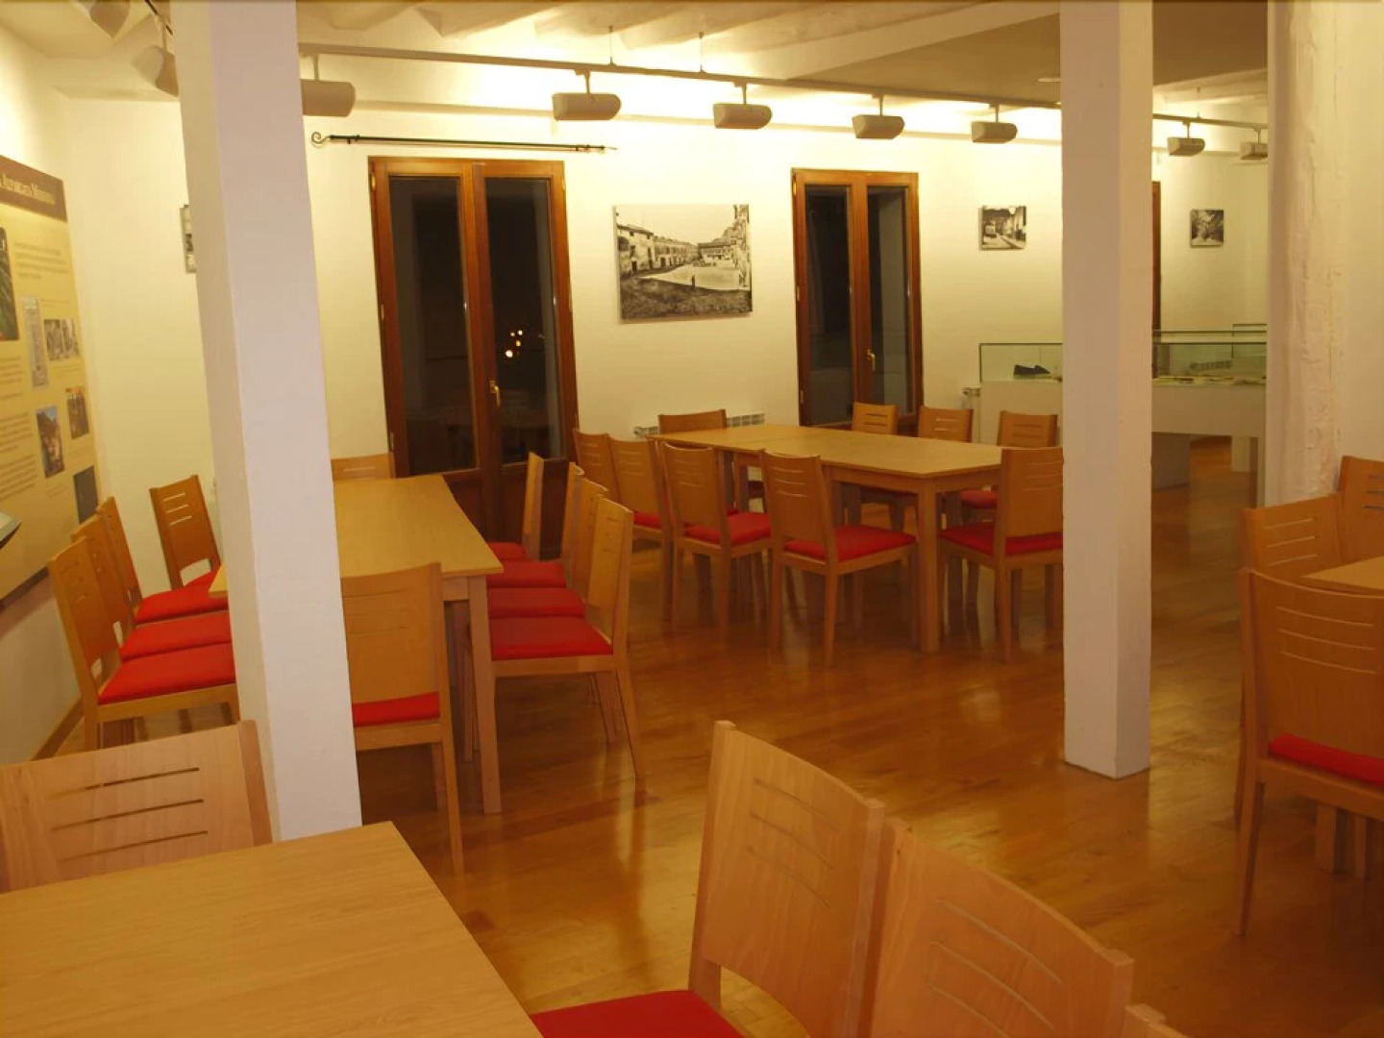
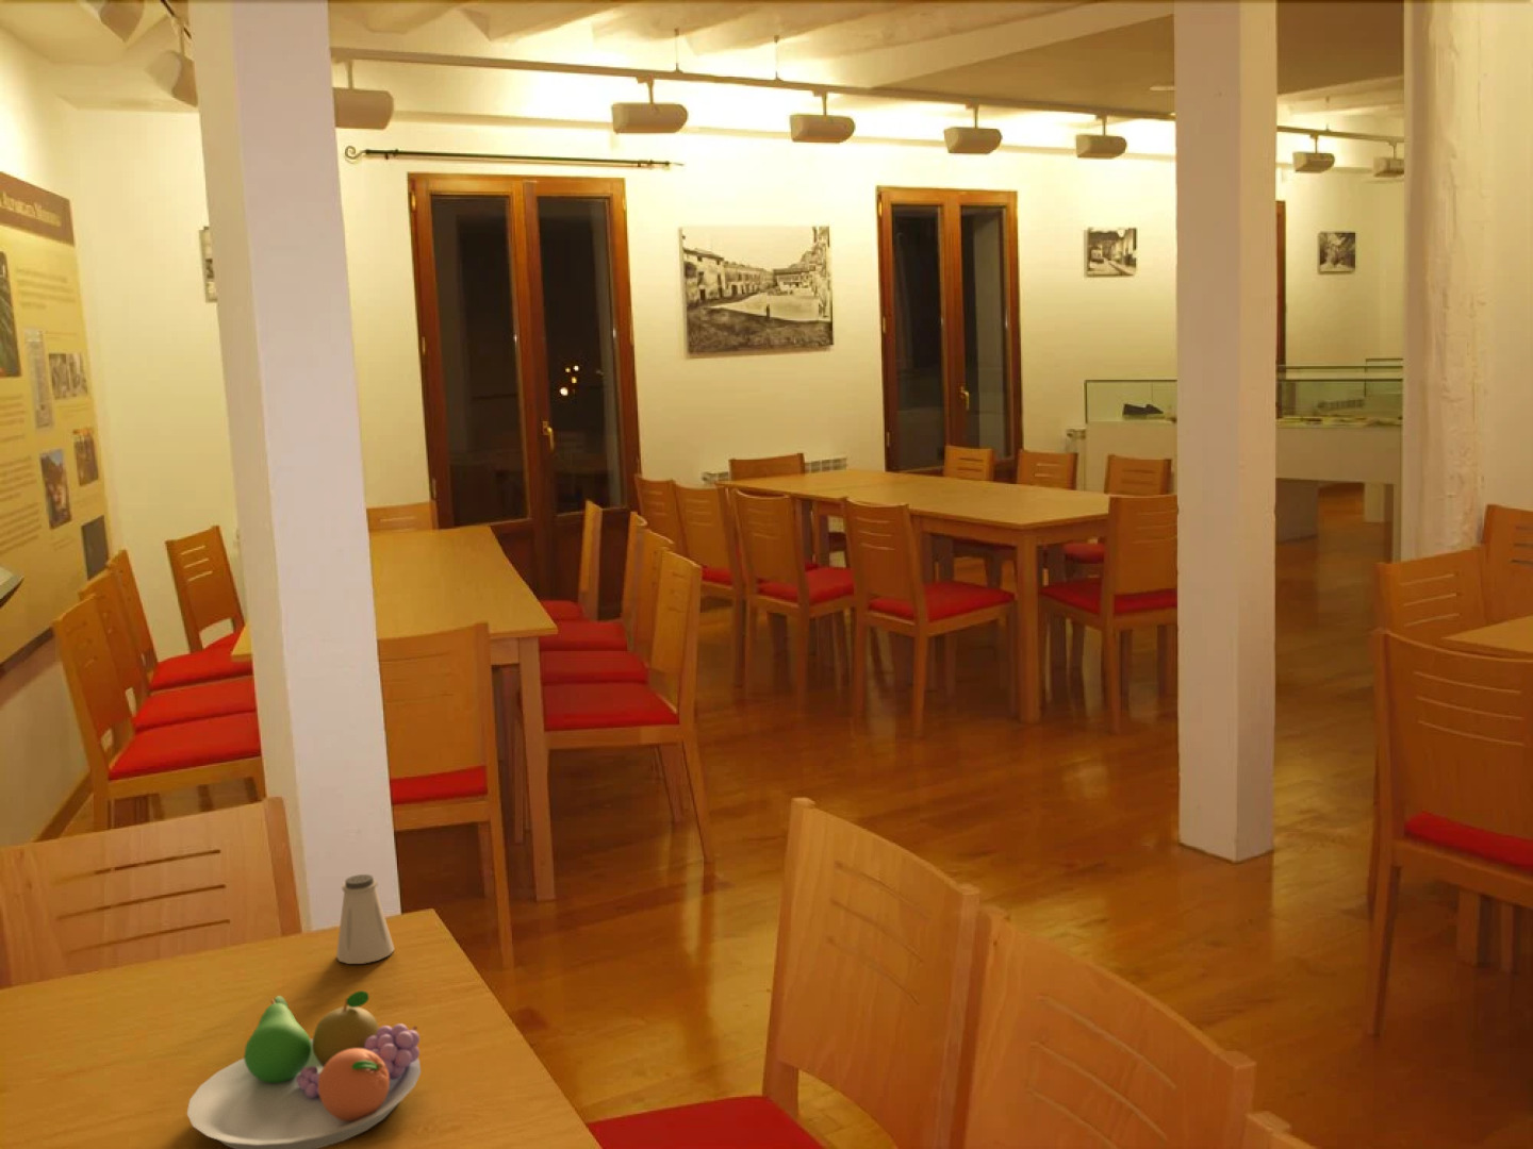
+ saltshaker [336,874,395,966]
+ fruit bowl [186,990,421,1149]
